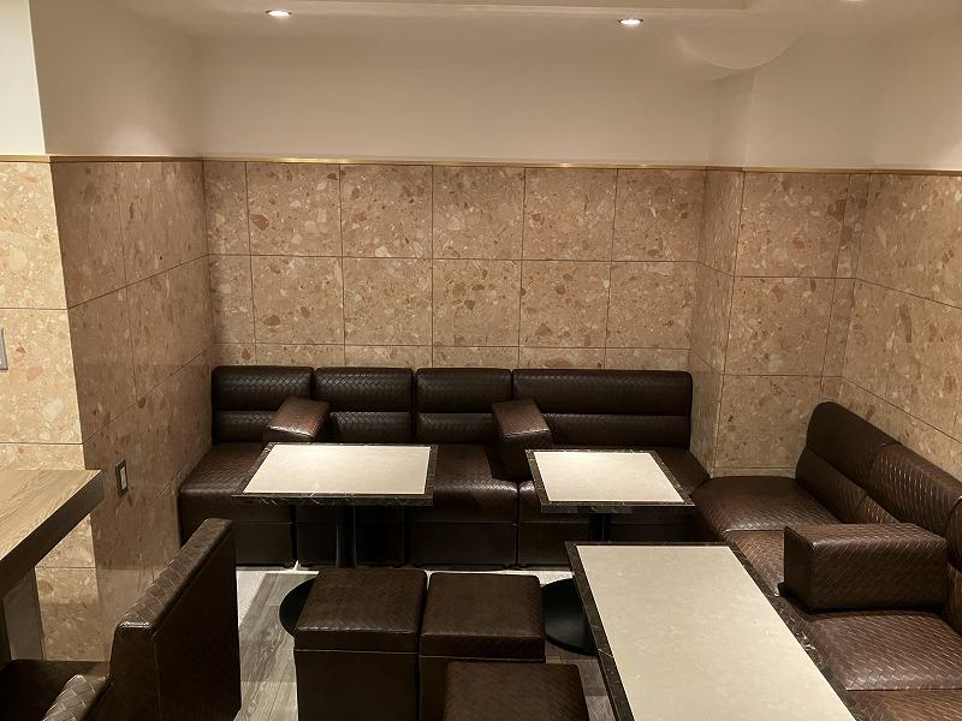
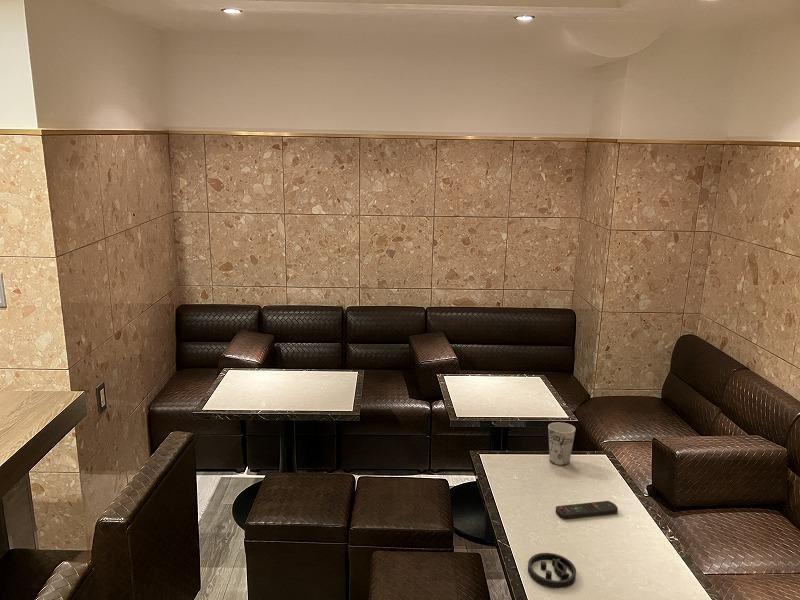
+ cup [547,421,576,466]
+ remote control [555,500,619,520]
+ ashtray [527,552,577,589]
